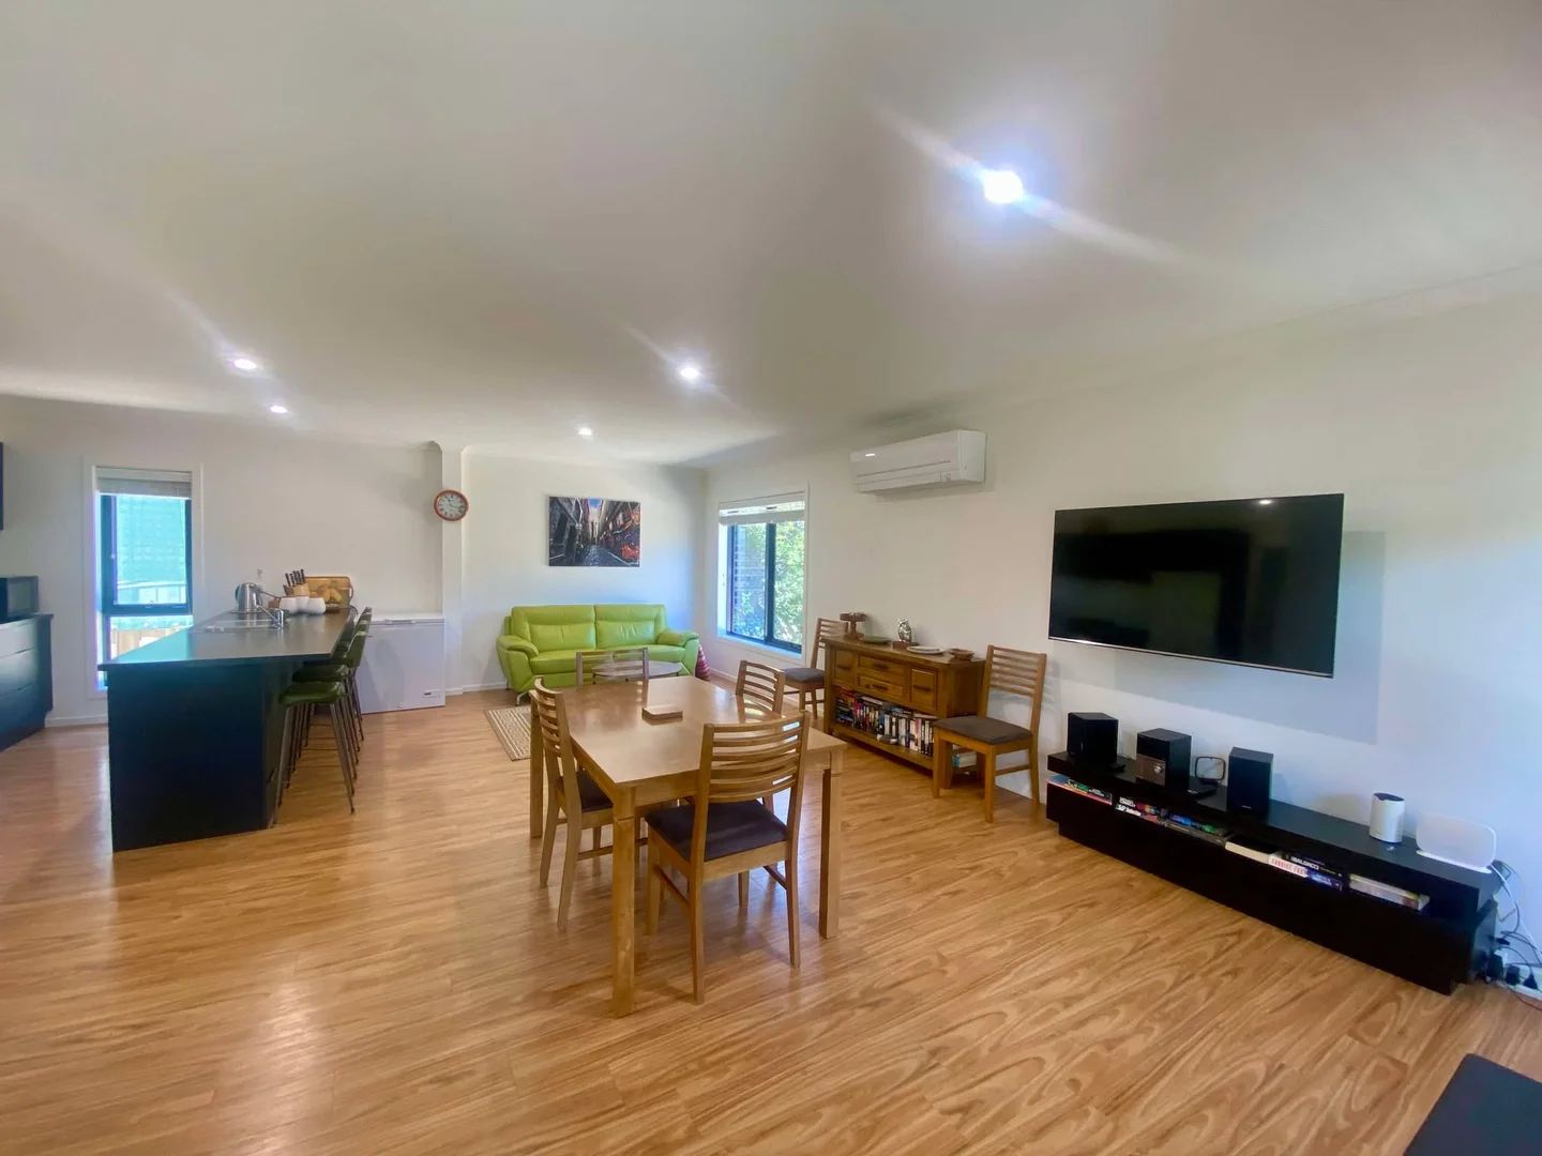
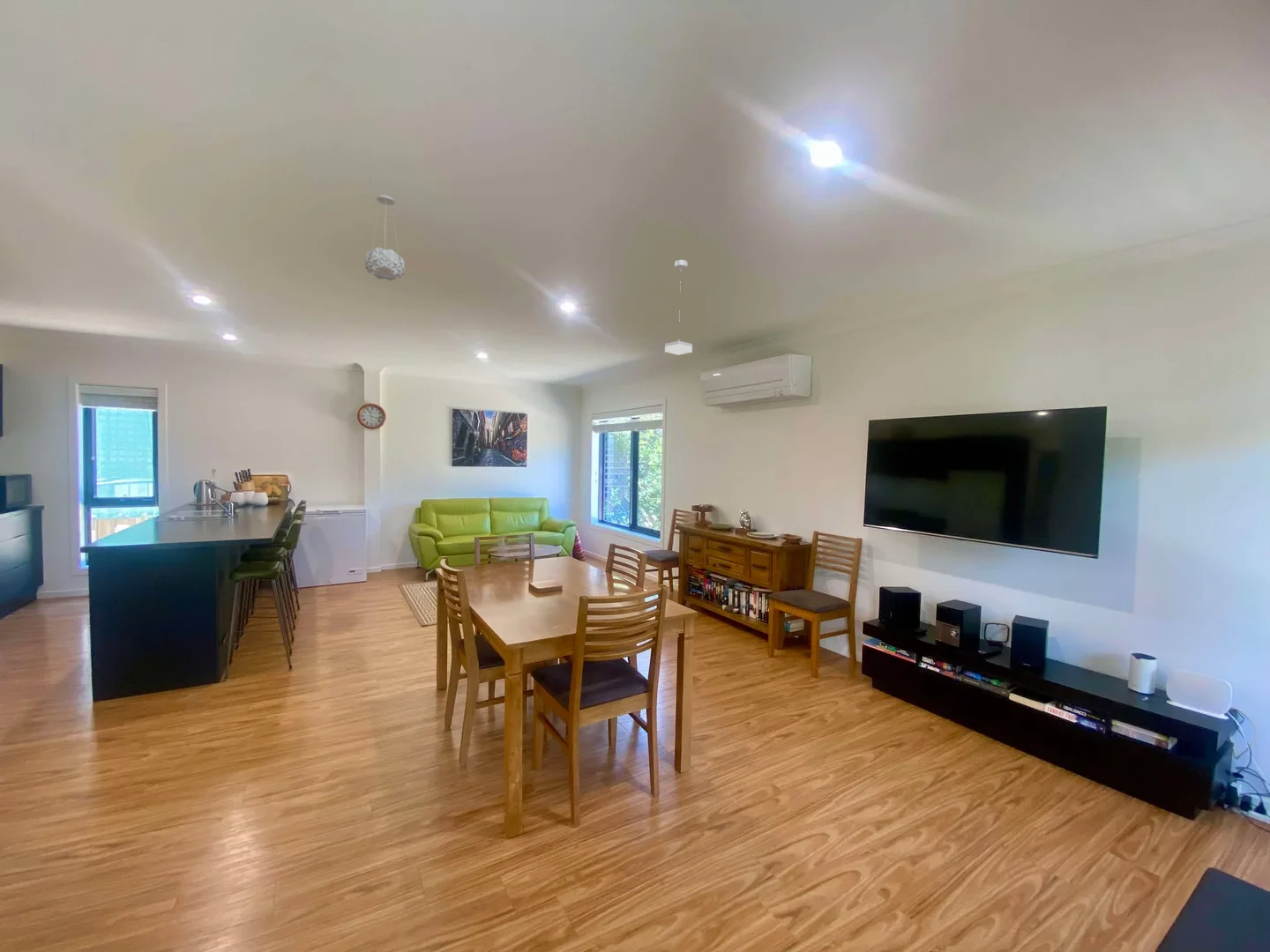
+ pendant lamp [664,259,693,355]
+ pendant light [363,194,406,282]
